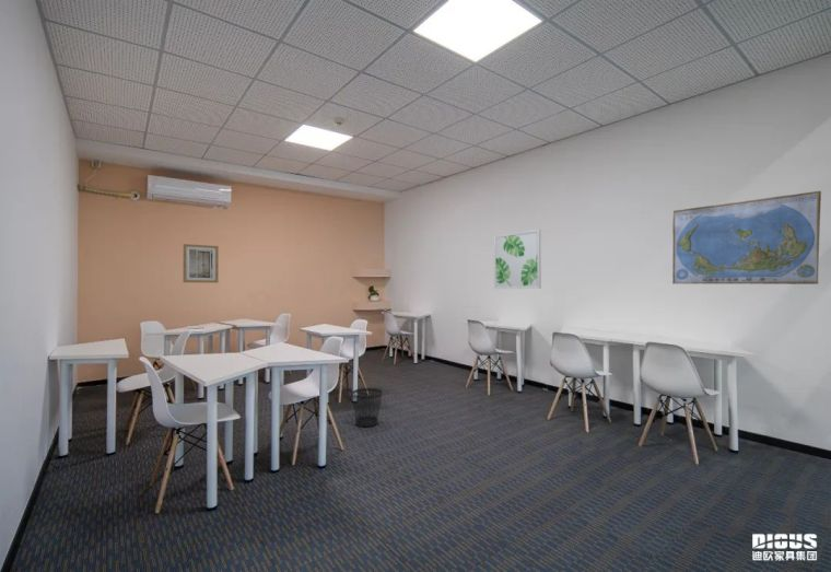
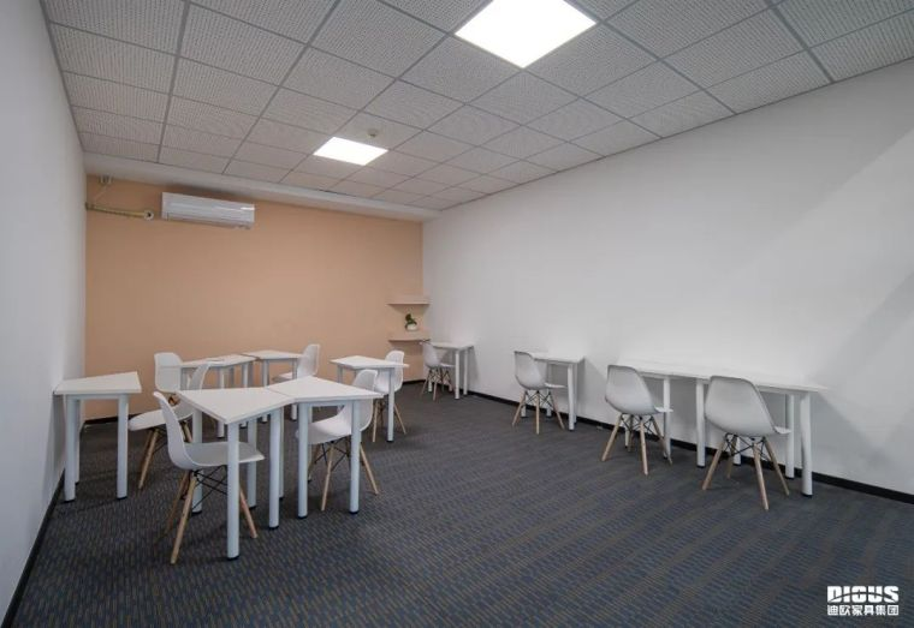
- wall art [493,229,542,290]
- wall art [183,243,220,283]
- world map [671,190,822,285]
- wastebasket [351,387,383,428]
